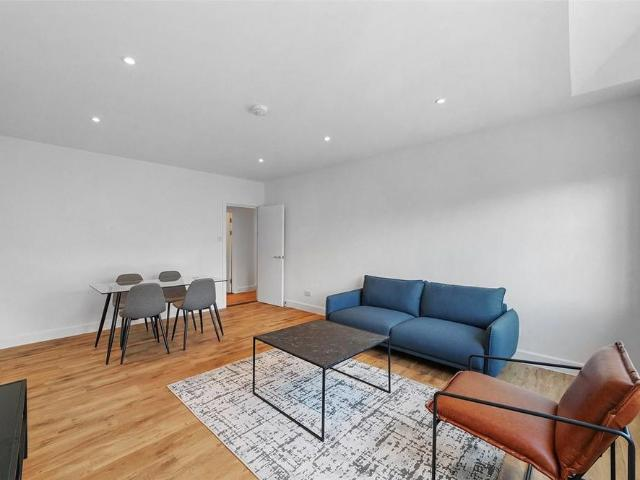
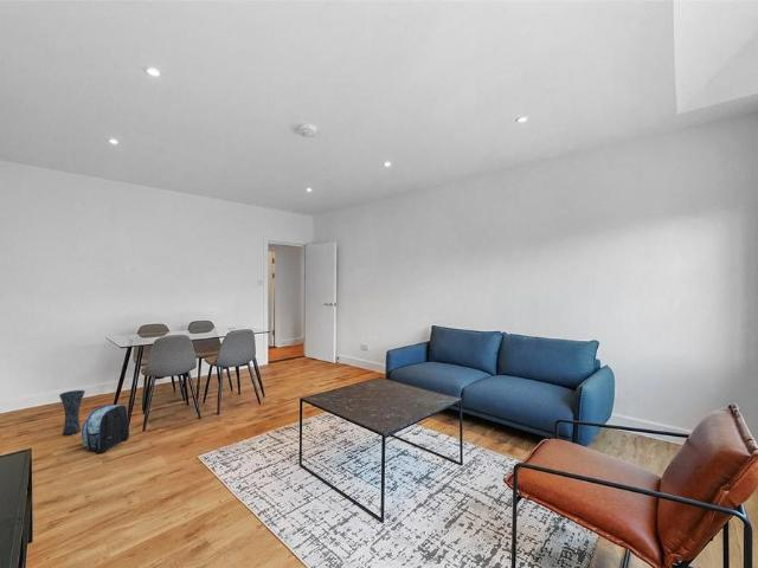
+ vase [58,389,86,437]
+ backpack [81,404,130,454]
